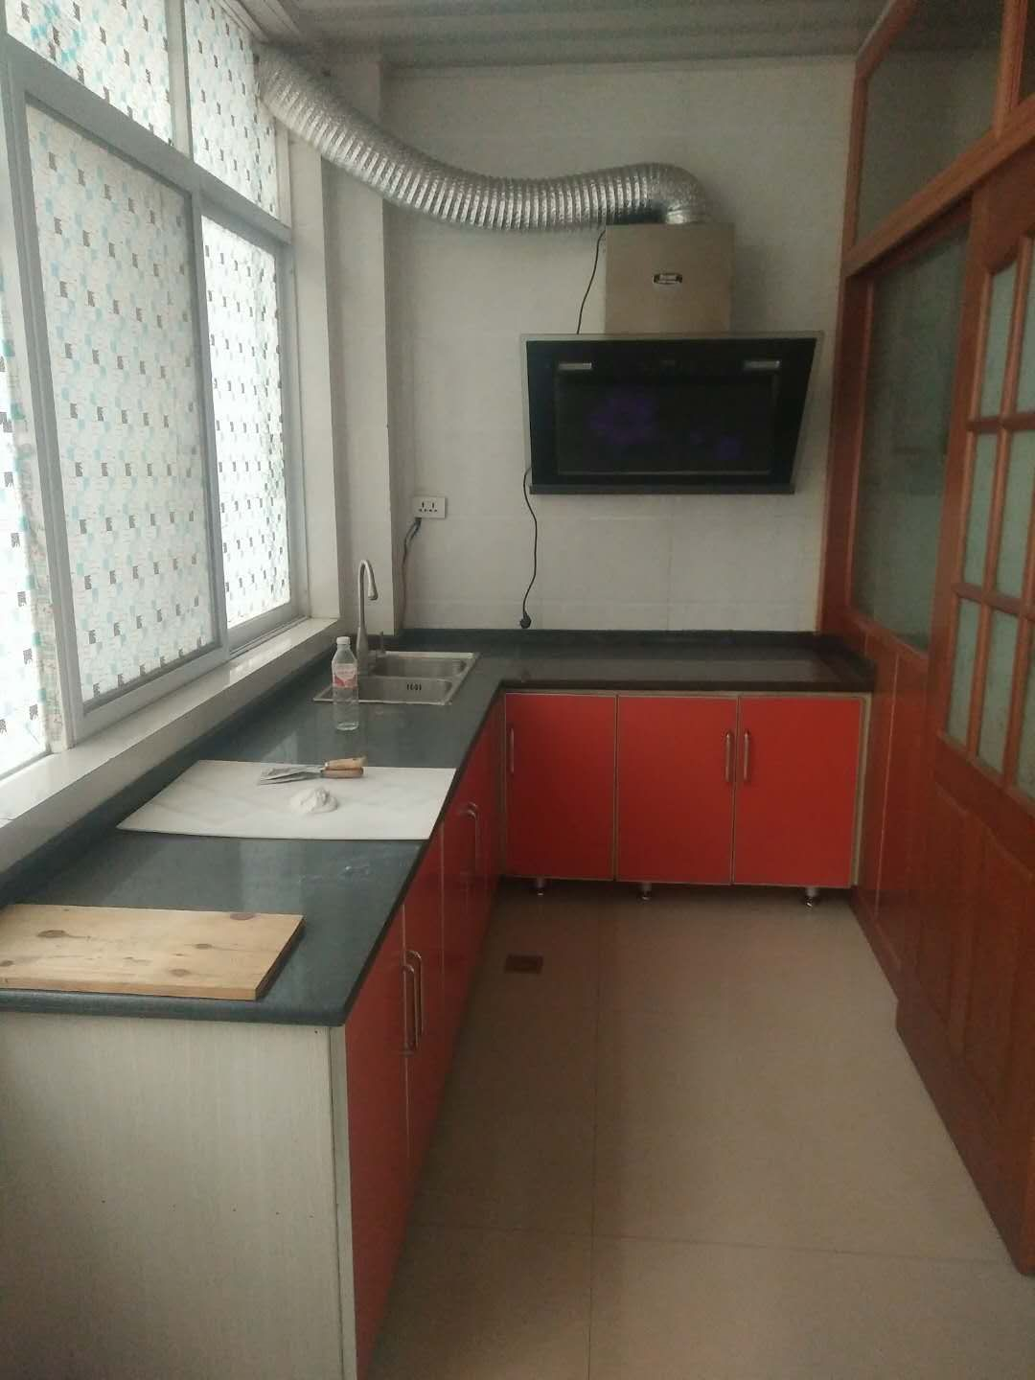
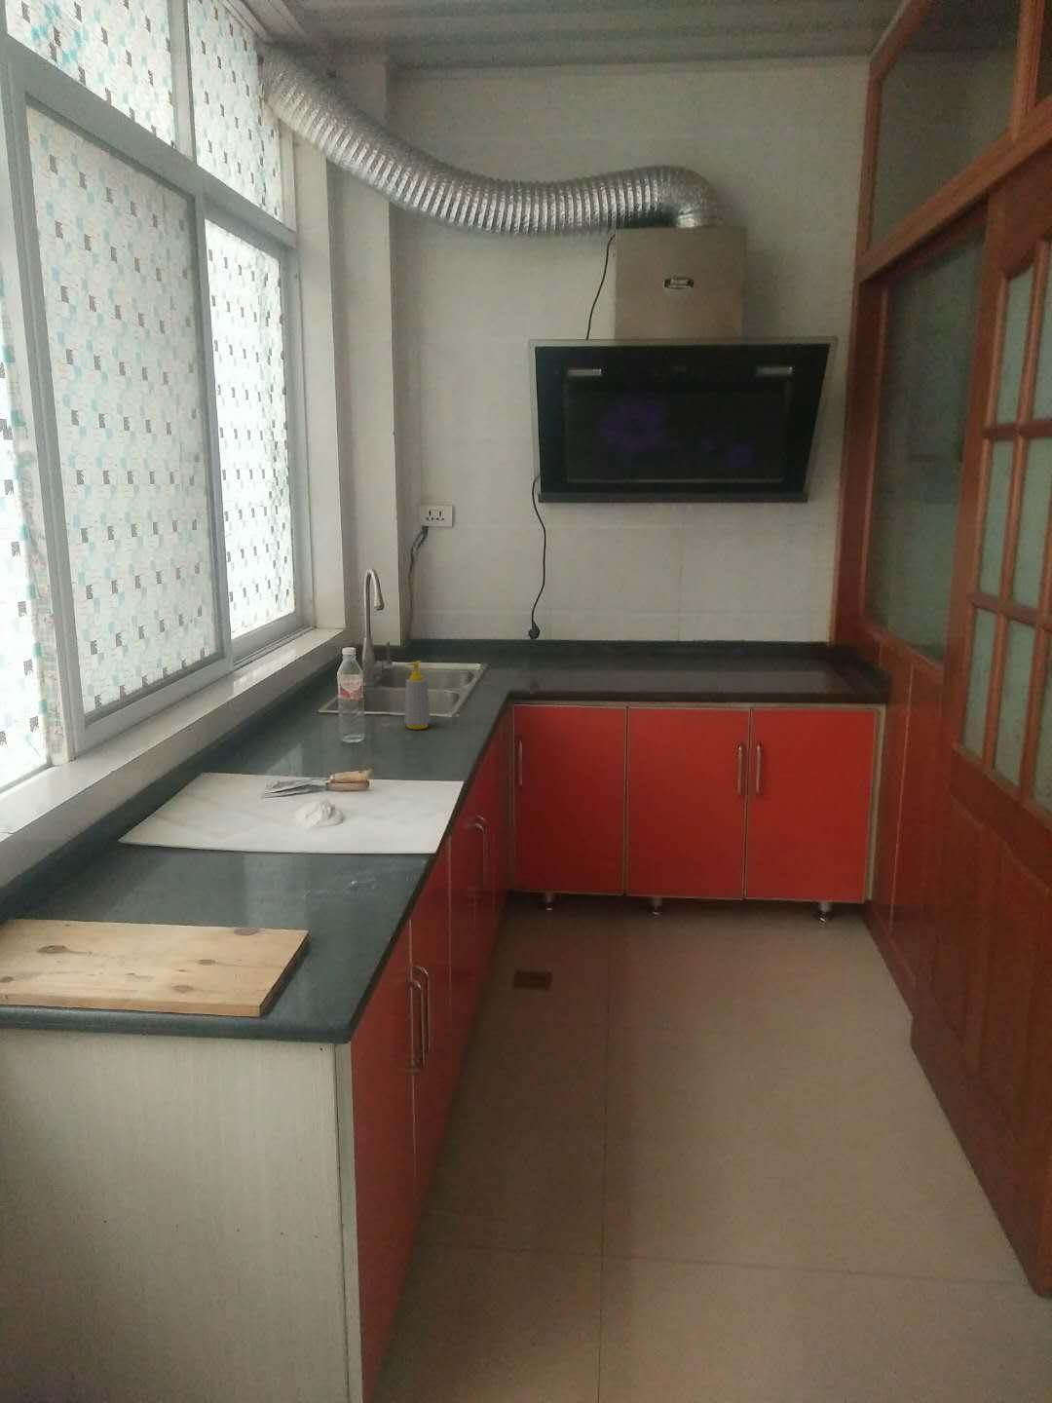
+ soap bottle [403,660,431,730]
